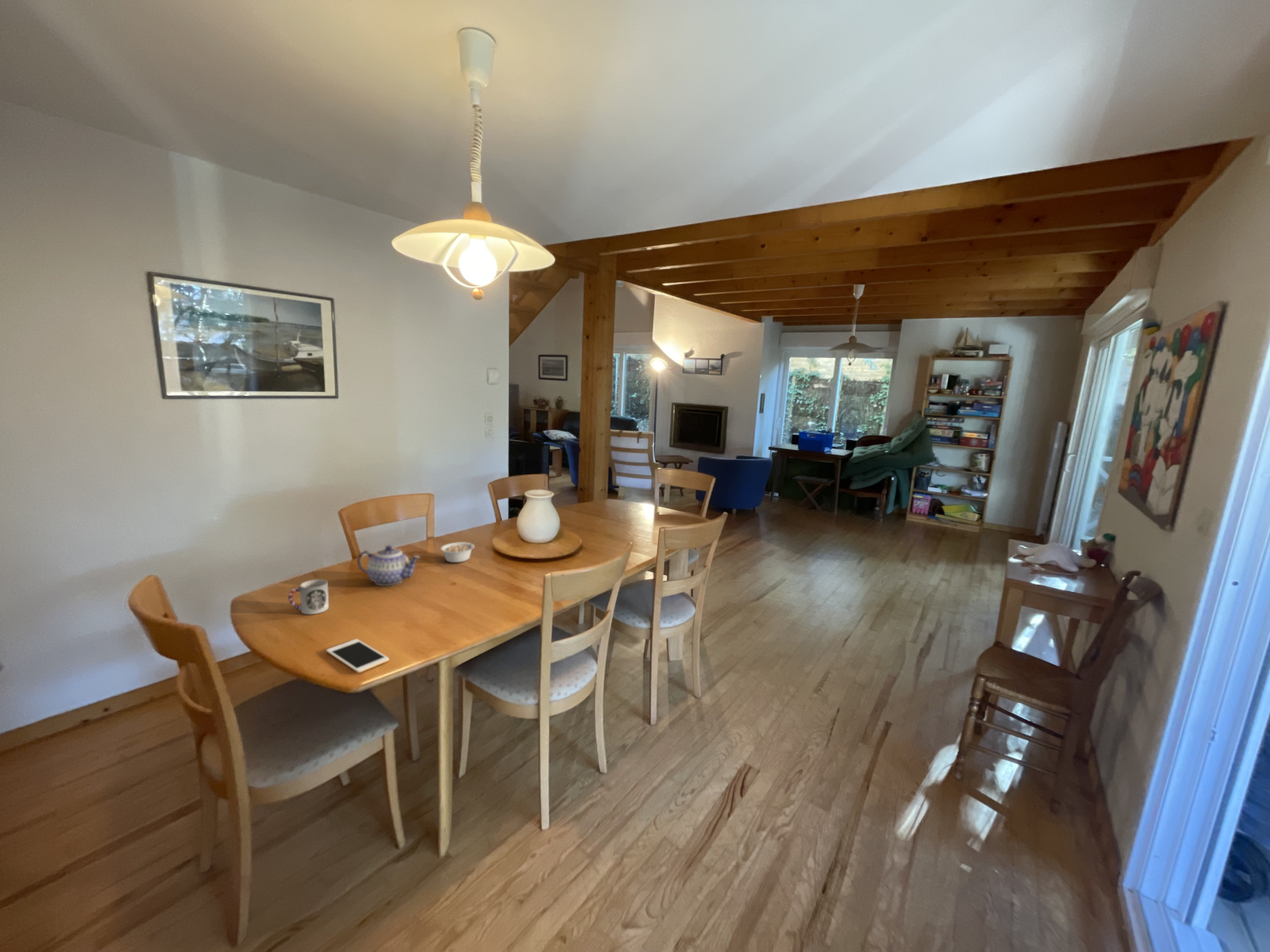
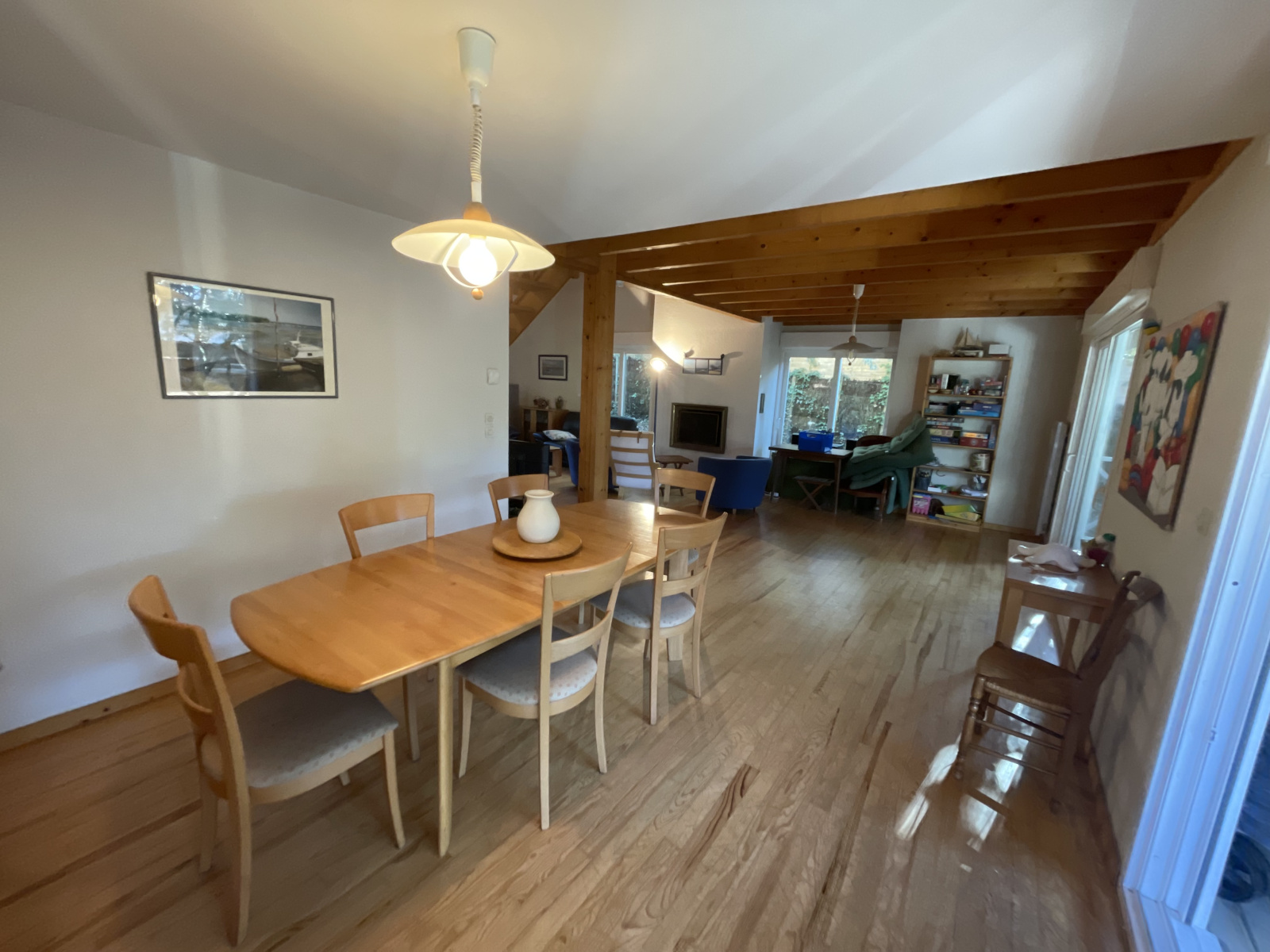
- cell phone [325,639,390,674]
- teapot [356,544,421,587]
- legume [440,539,480,563]
- cup [287,578,329,615]
